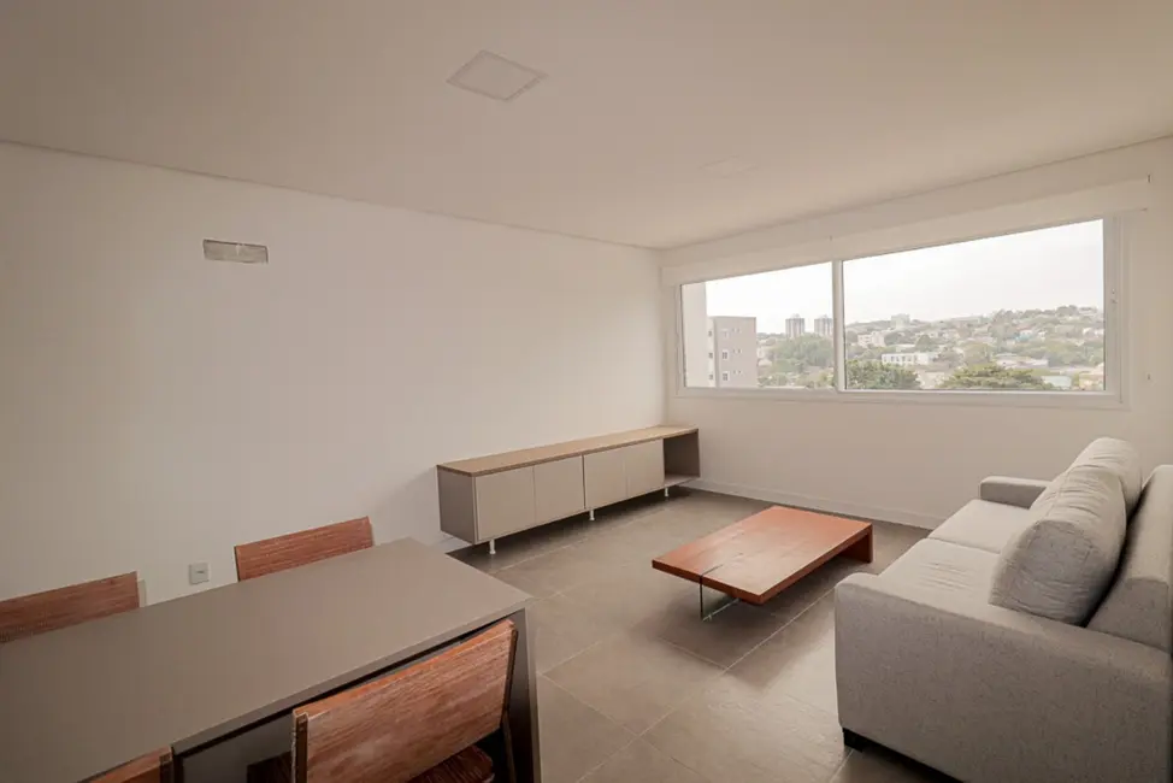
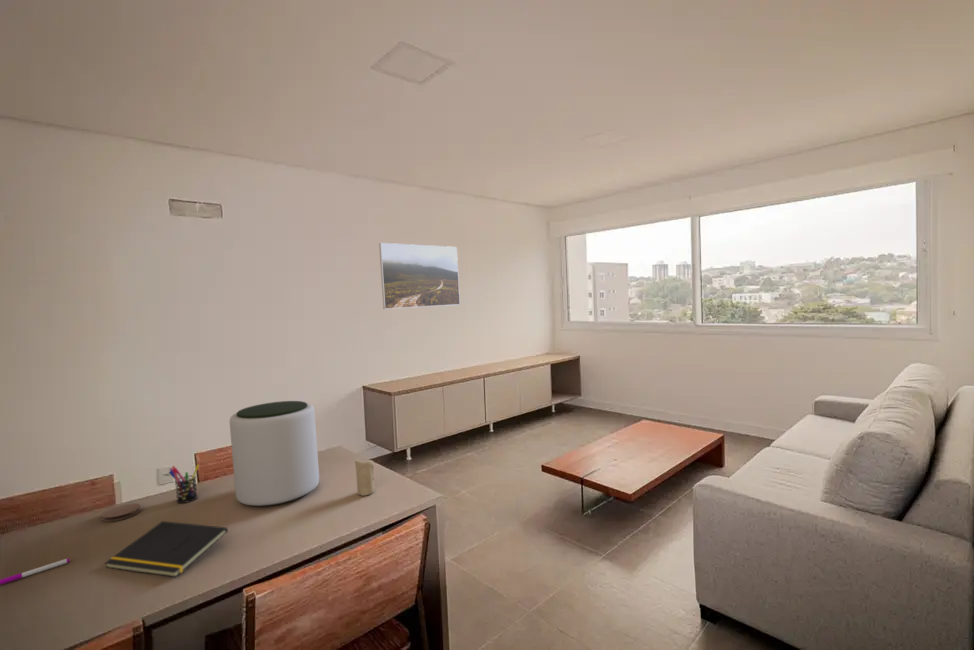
+ coaster [100,502,142,523]
+ pen [0,557,71,586]
+ candle [354,459,375,497]
+ plant pot [229,400,320,507]
+ notepad [104,520,229,578]
+ pen holder [167,464,200,504]
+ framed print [378,242,461,310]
